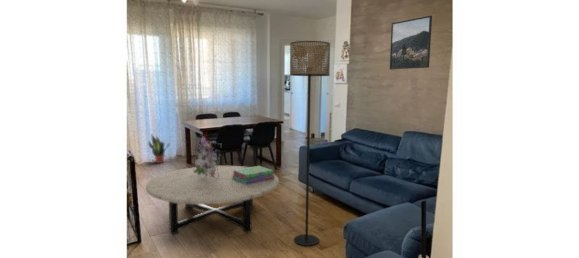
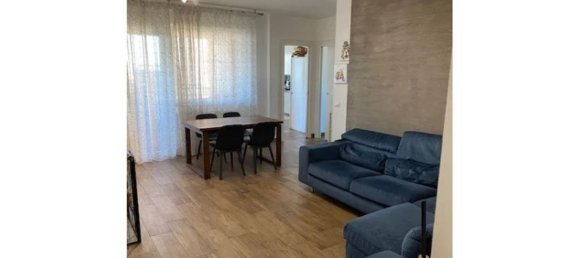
- floor lamp [289,40,331,247]
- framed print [389,15,433,70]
- potted plant [147,134,171,164]
- coffee table [145,165,280,235]
- stack of books [232,165,275,184]
- bouquet [191,128,221,180]
